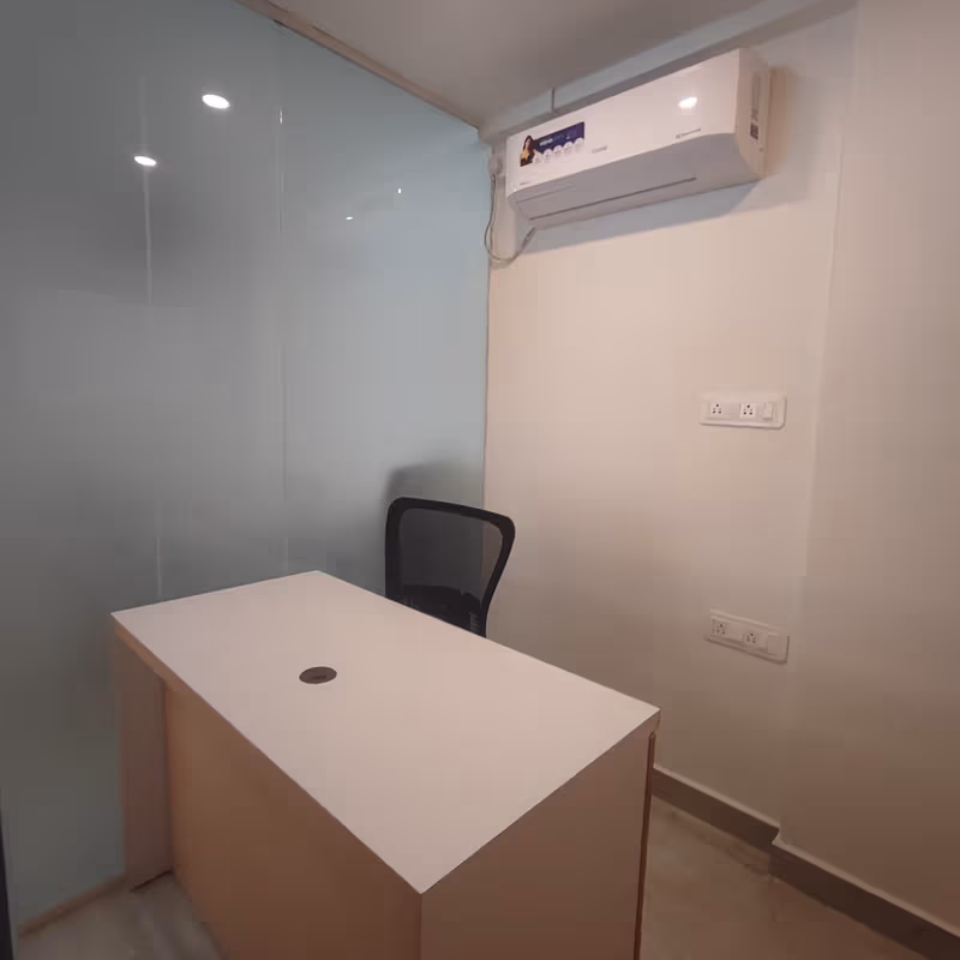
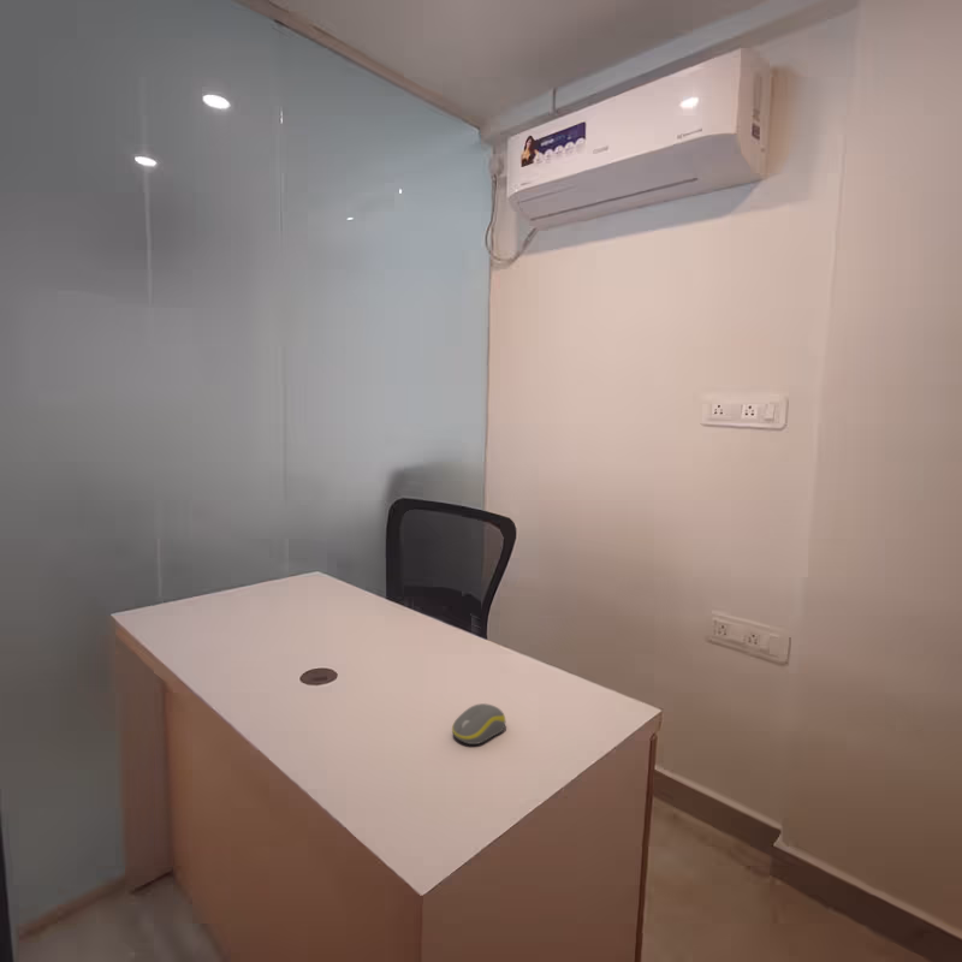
+ computer mouse [451,702,506,746]
